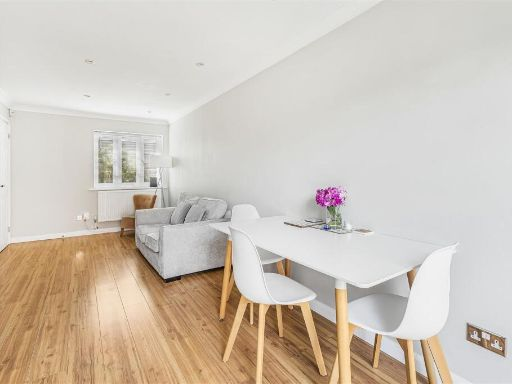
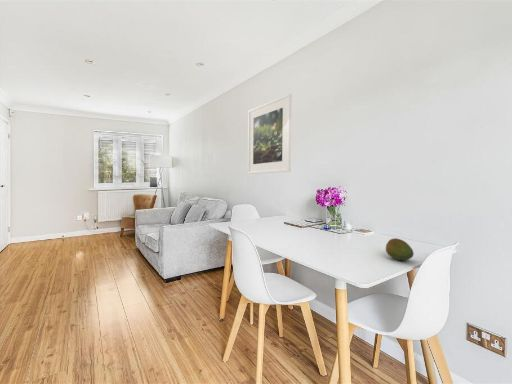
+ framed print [247,93,292,175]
+ fruit [385,237,415,261]
